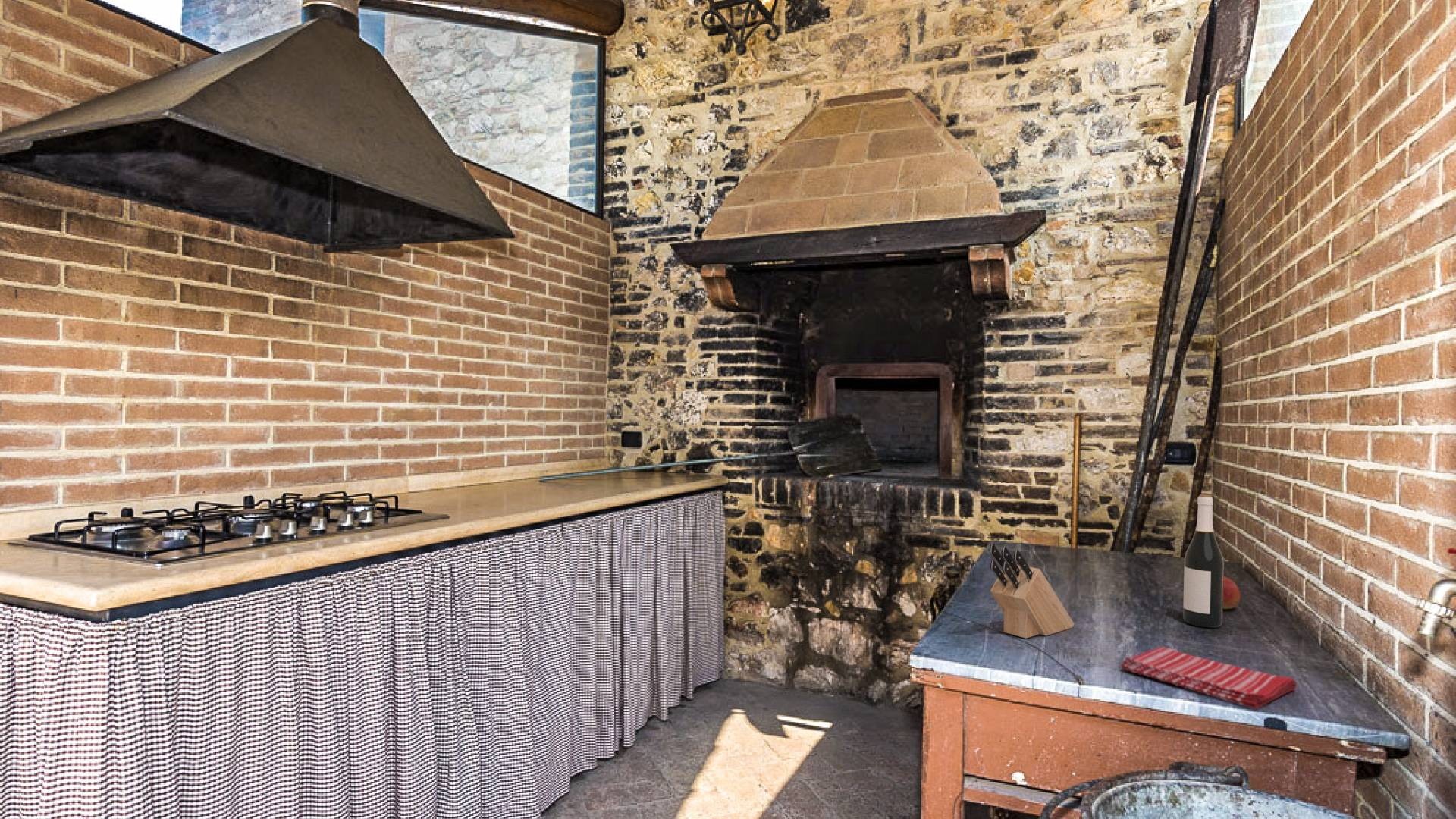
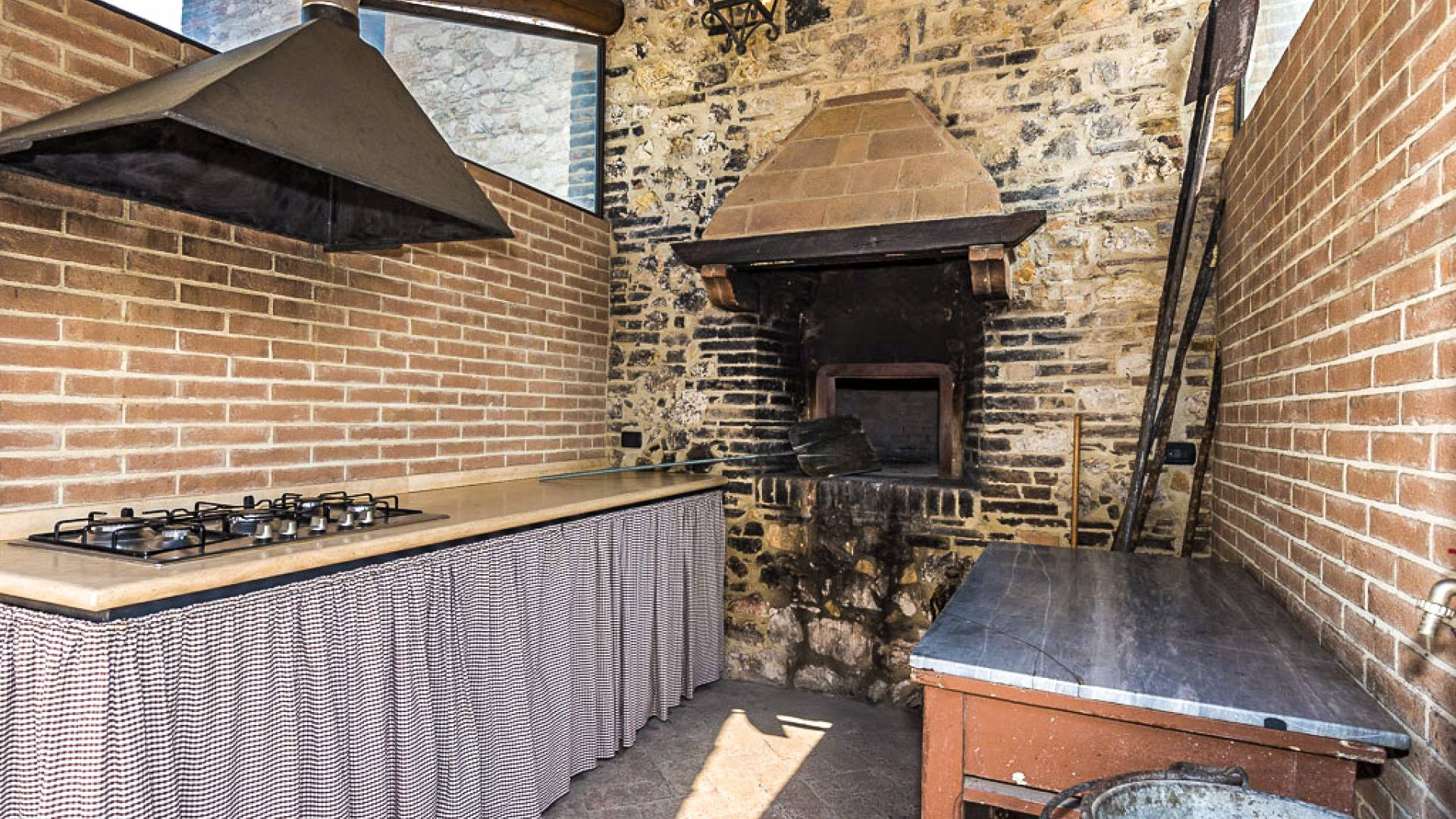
- knife block [989,543,1075,639]
- apple [1222,575,1241,610]
- wine bottle [1182,494,1225,629]
- dish towel [1119,646,1298,710]
